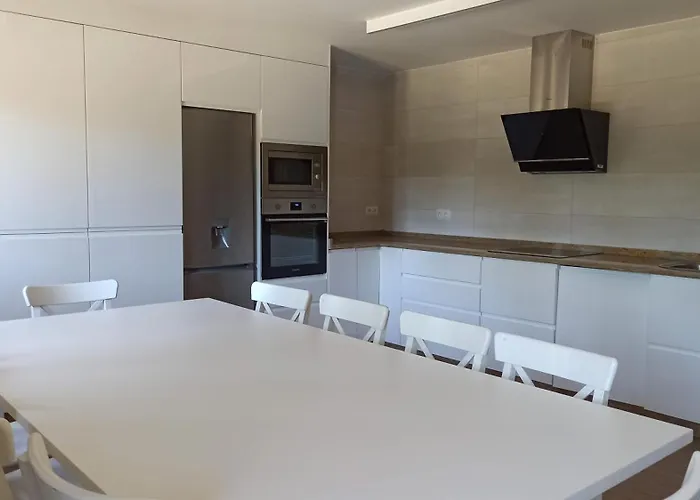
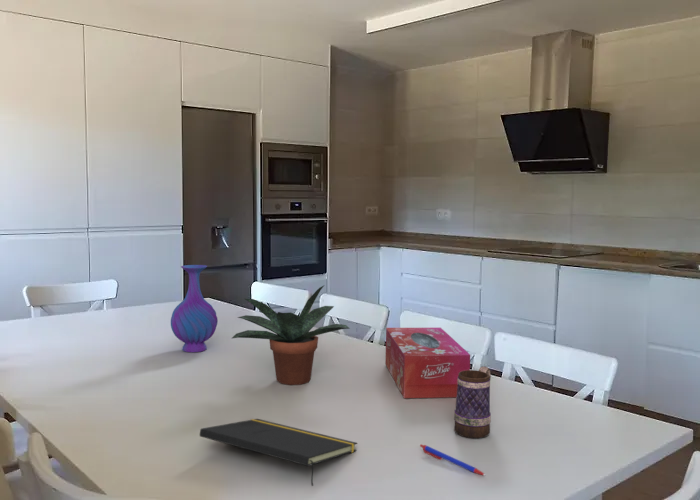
+ mug [453,365,492,439]
+ vase [170,264,219,353]
+ notepad [199,418,358,487]
+ pen [419,443,486,476]
+ potted plant [231,285,351,386]
+ tissue box [384,327,471,399]
